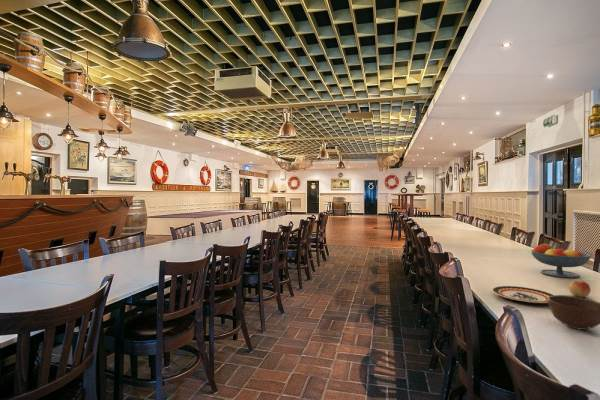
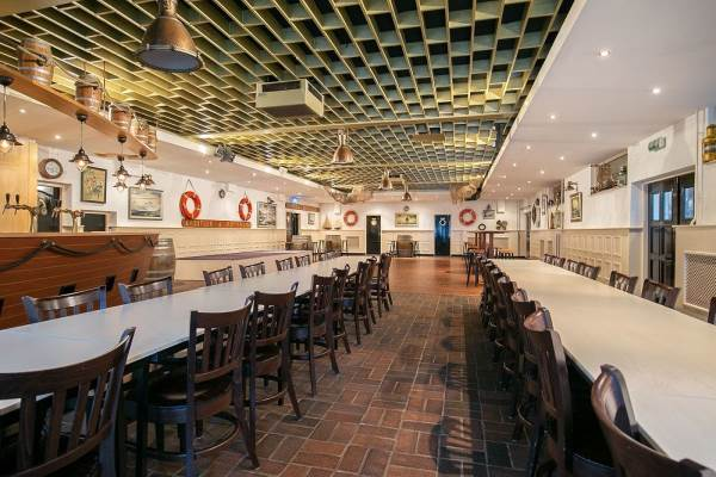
- fruit bowl [530,243,592,279]
- plate [491,285,554,304]
- apple [568,280,591,298]
- bowl [547,294,600,331]
